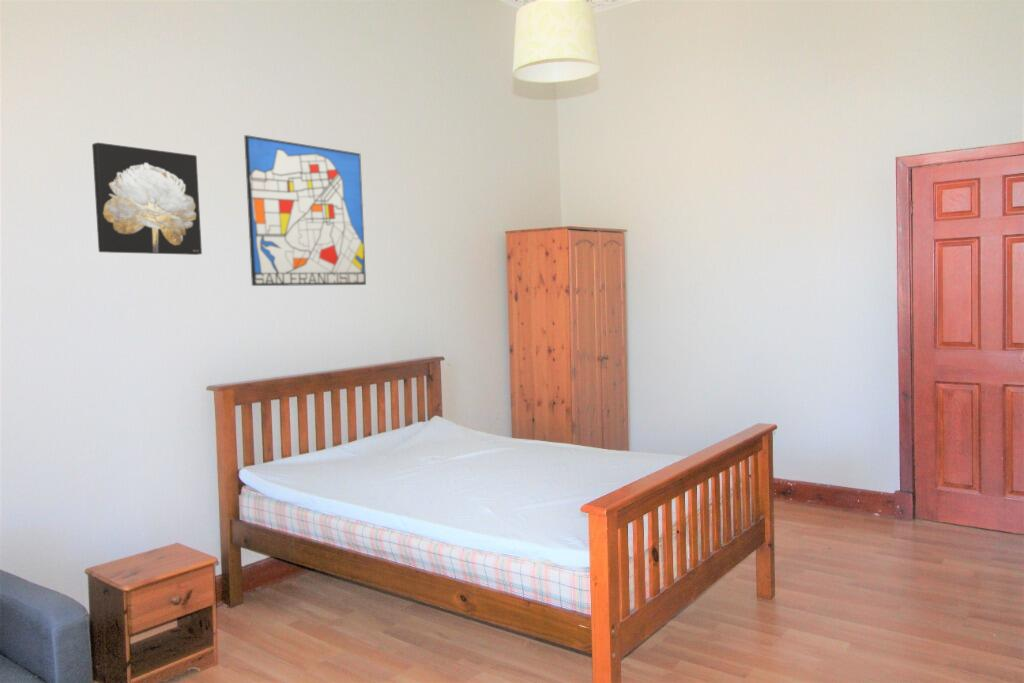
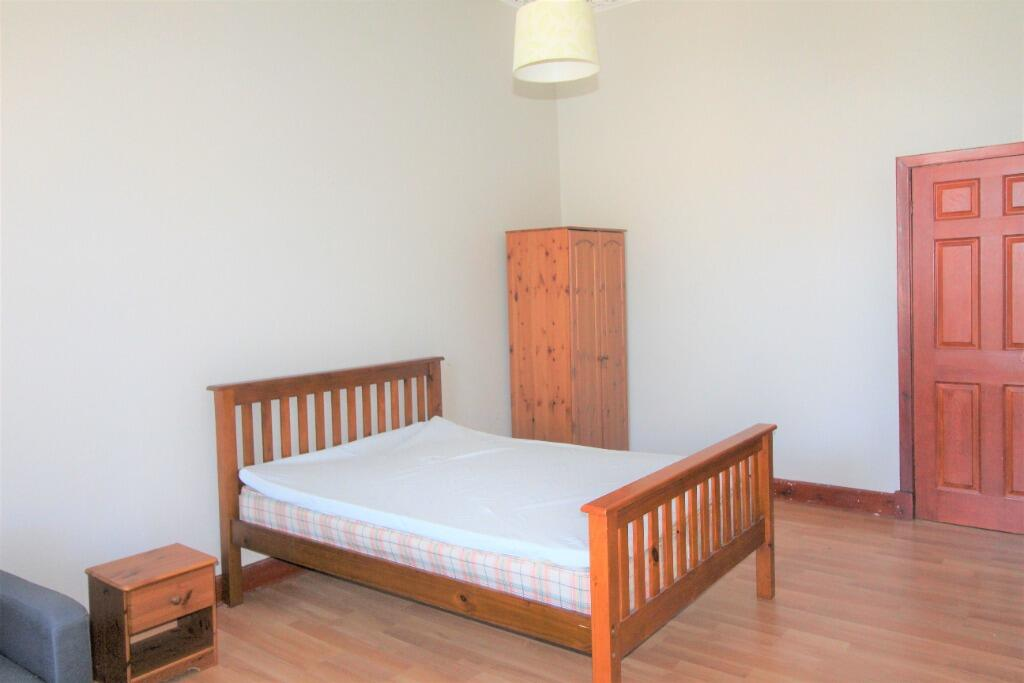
- wall art [243,134,367,287]
- wall art [91,142,203,256]
